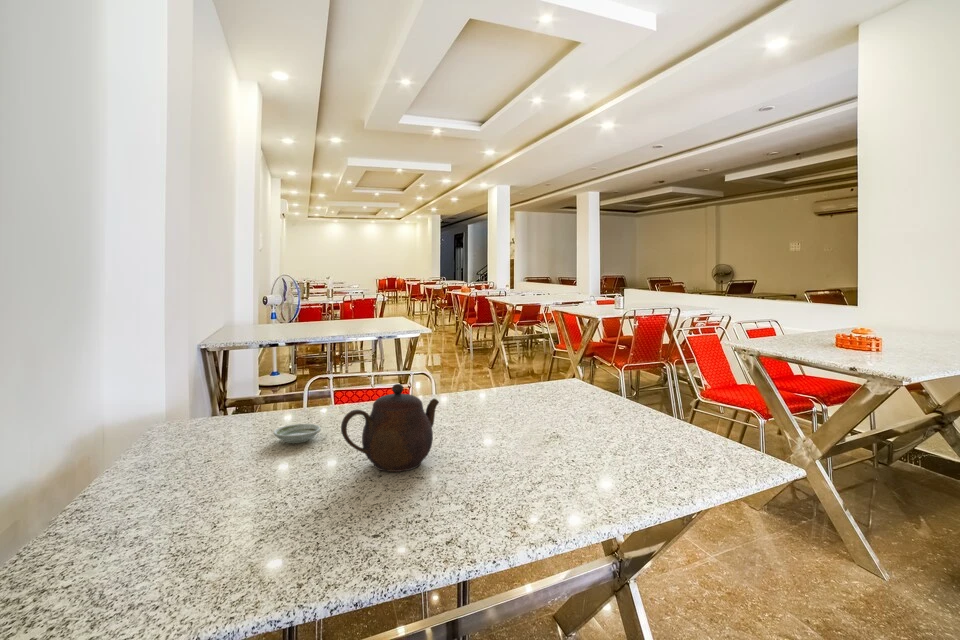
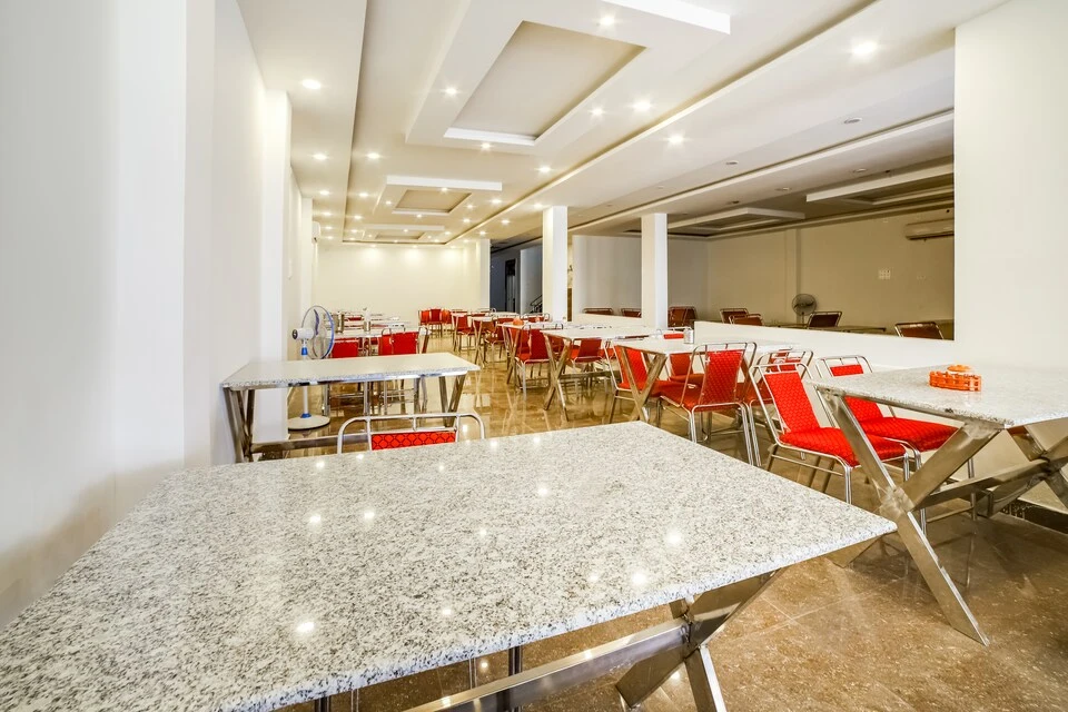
- saucer [272,423,322,444]
- teapot [340,383,440,473]
